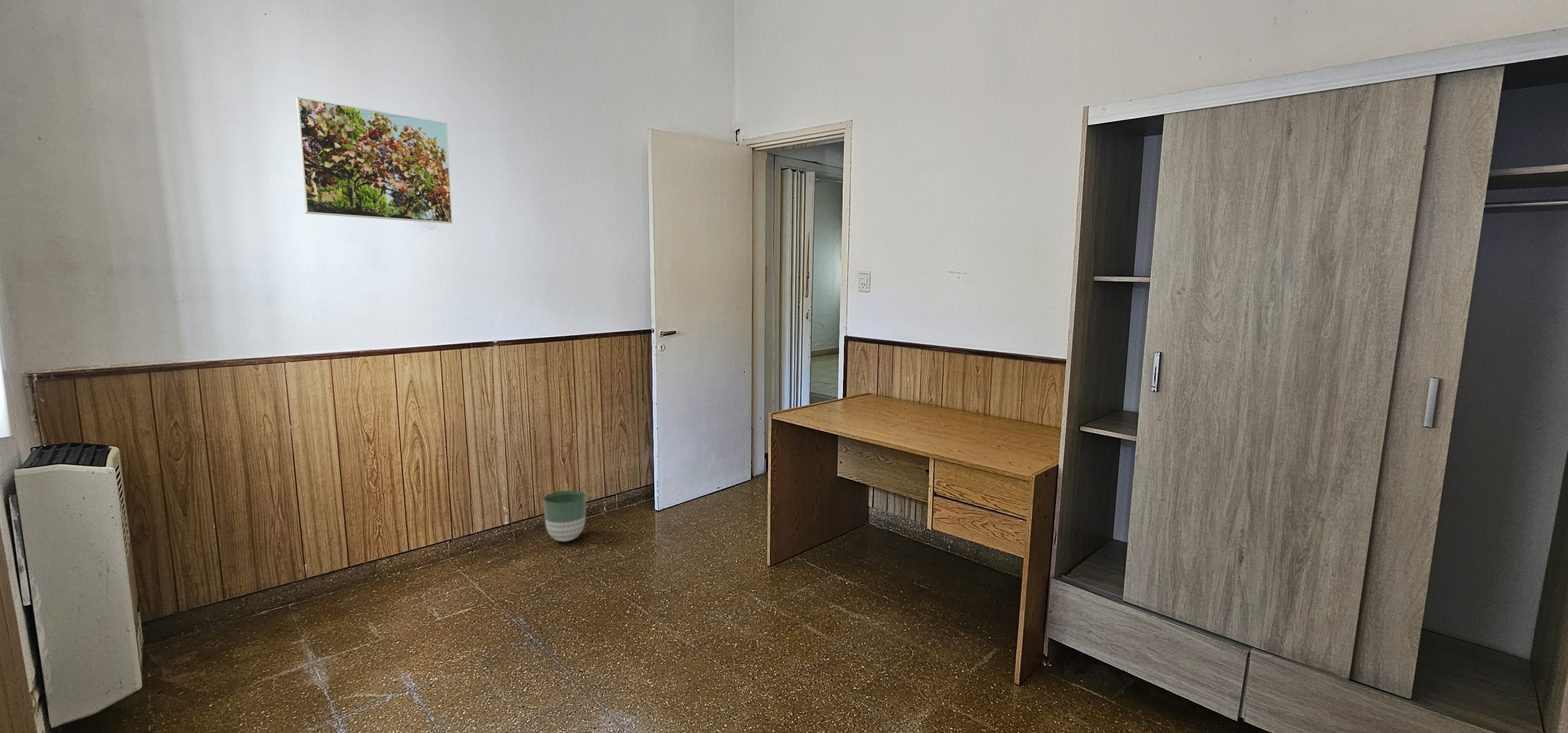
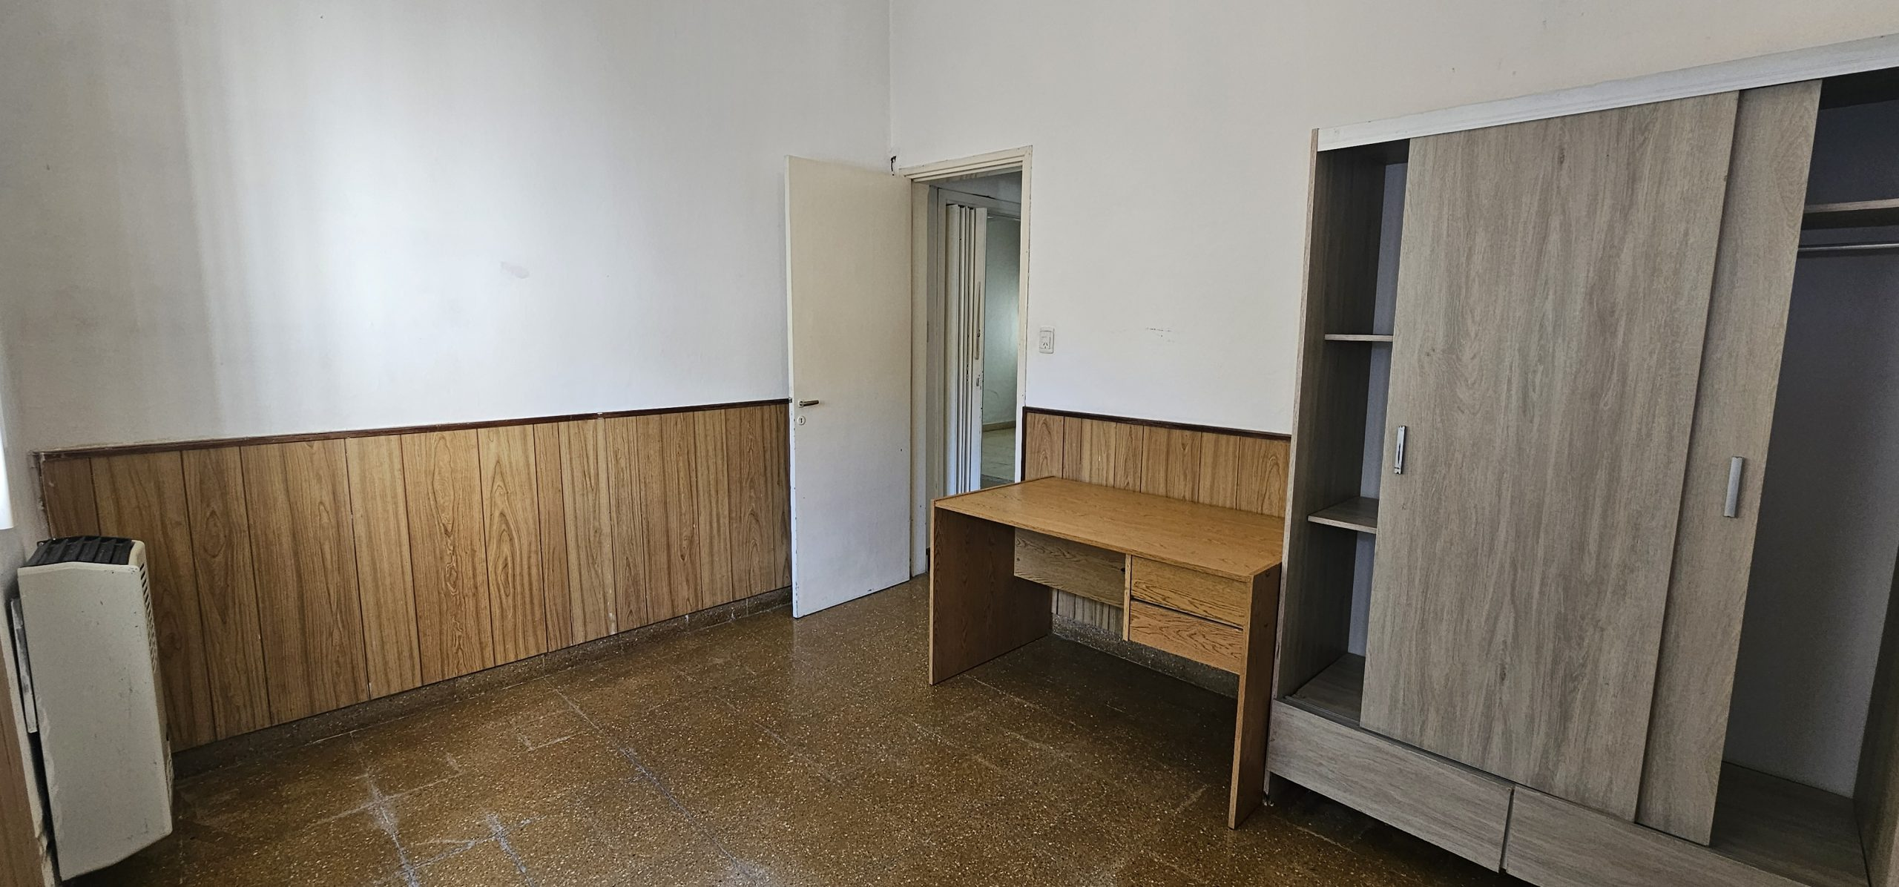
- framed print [295,96,453,224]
- planter [543,490,587,542]
